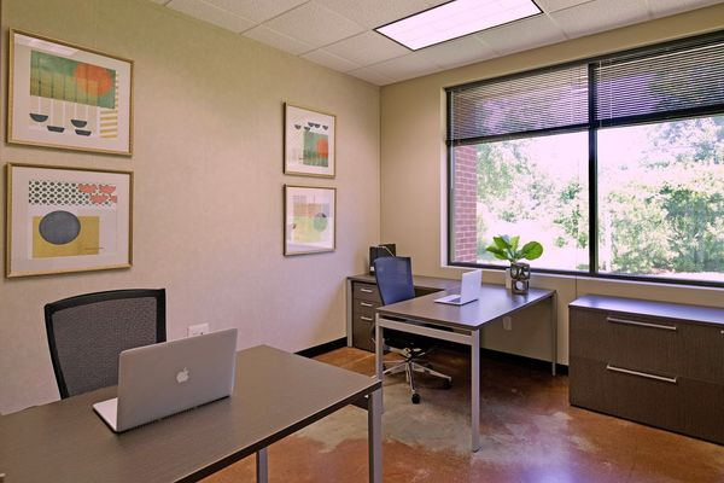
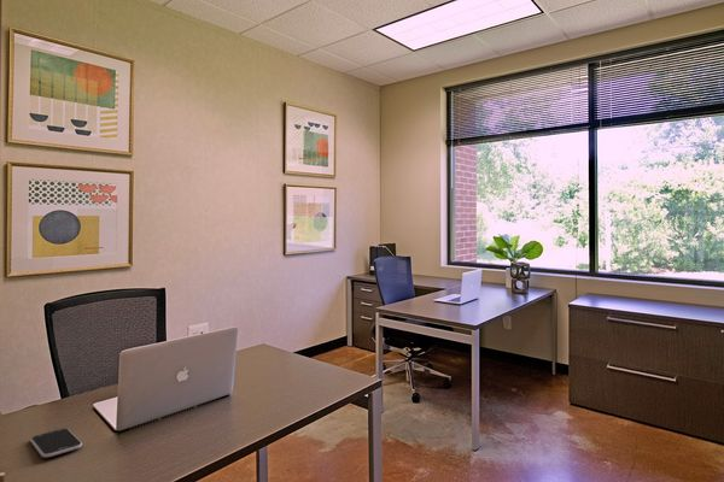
+ smartphone [29,428,83,458]
